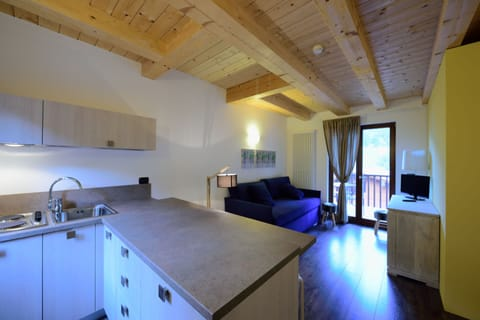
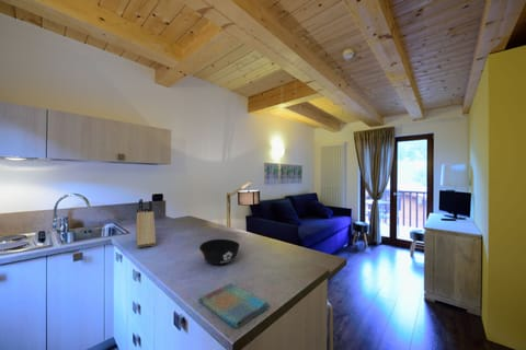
+ bowl [198,238,240,266]
+ knife block [135,198,157,248]
+ dish towel [197,282,271,329]
